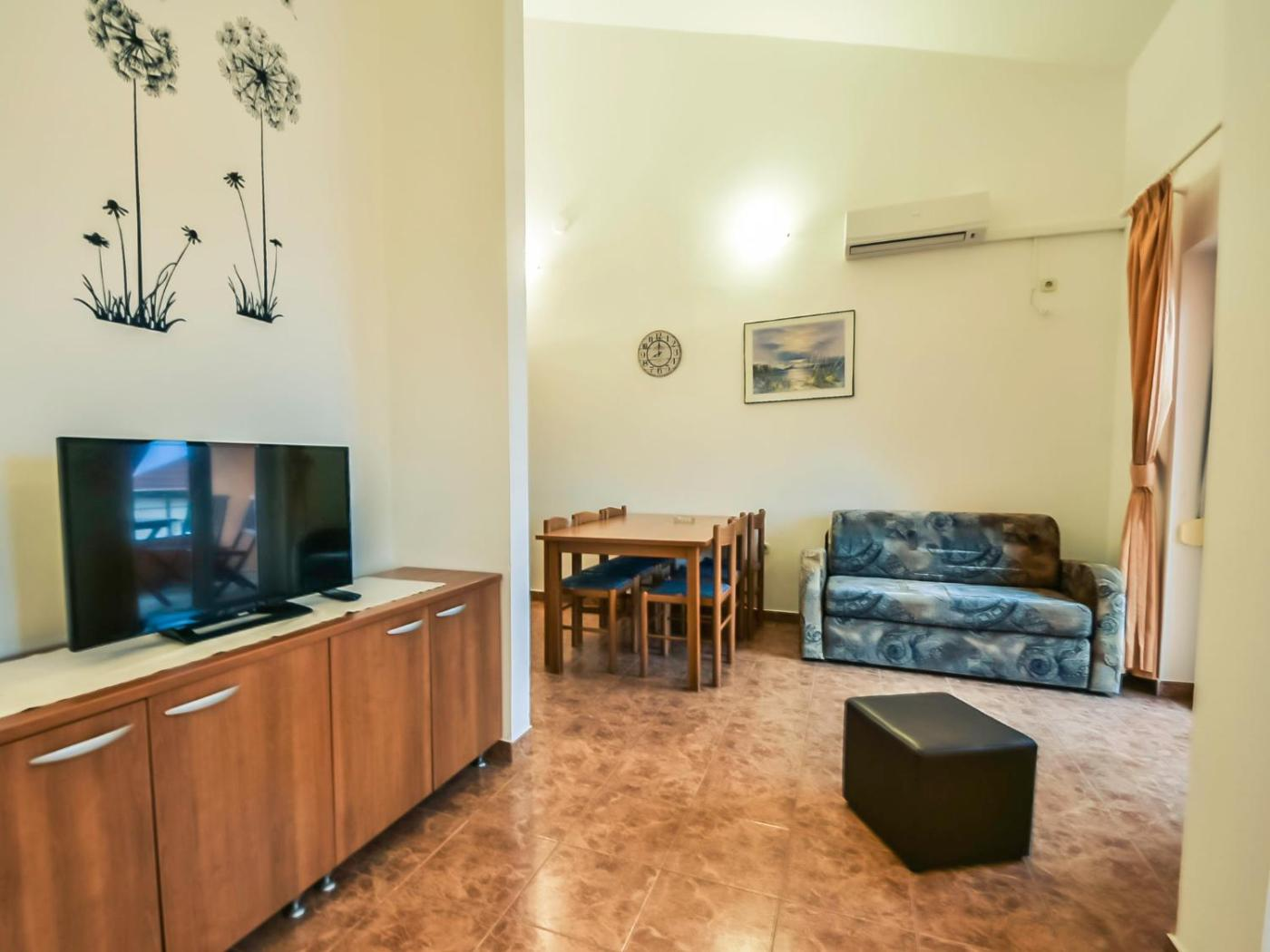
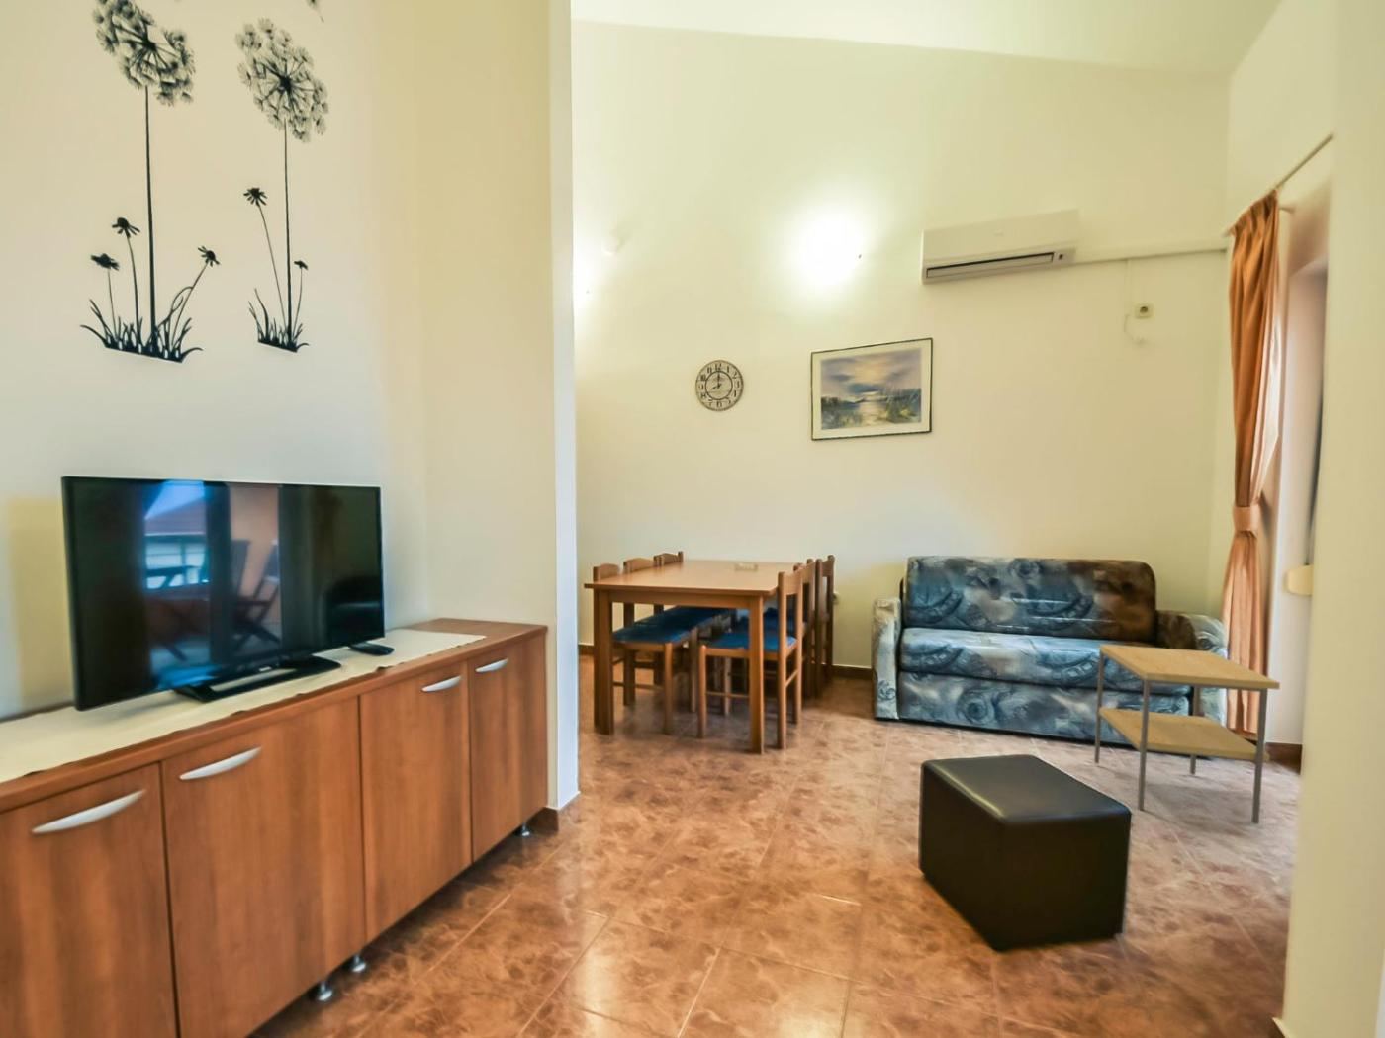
+ side table [1093,643,1281,825]
